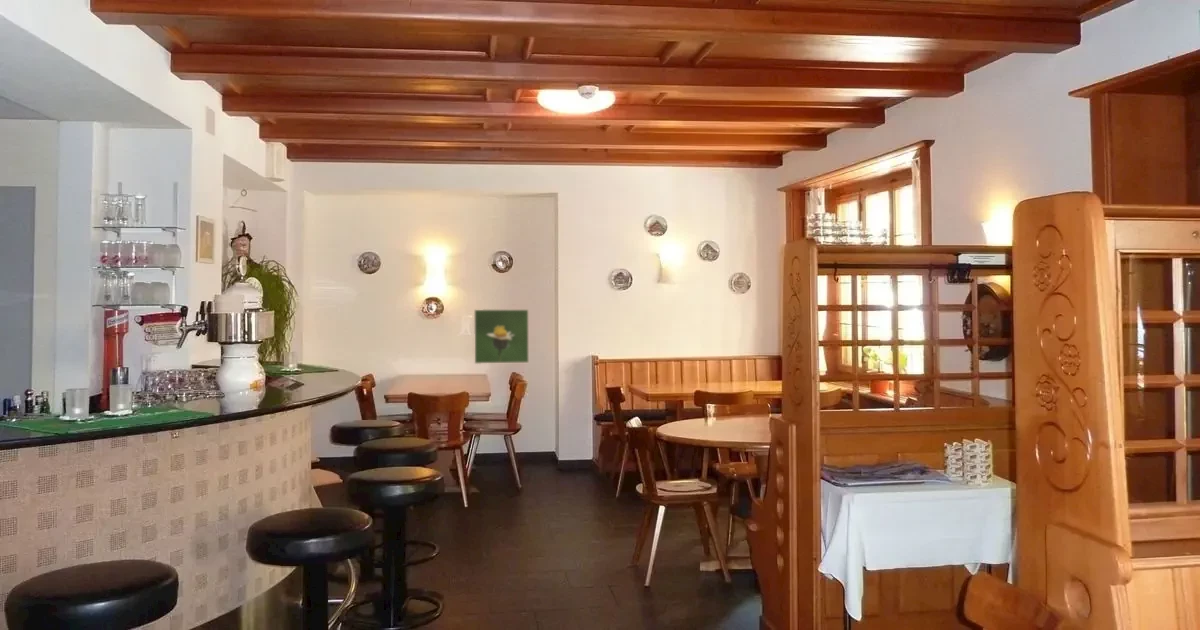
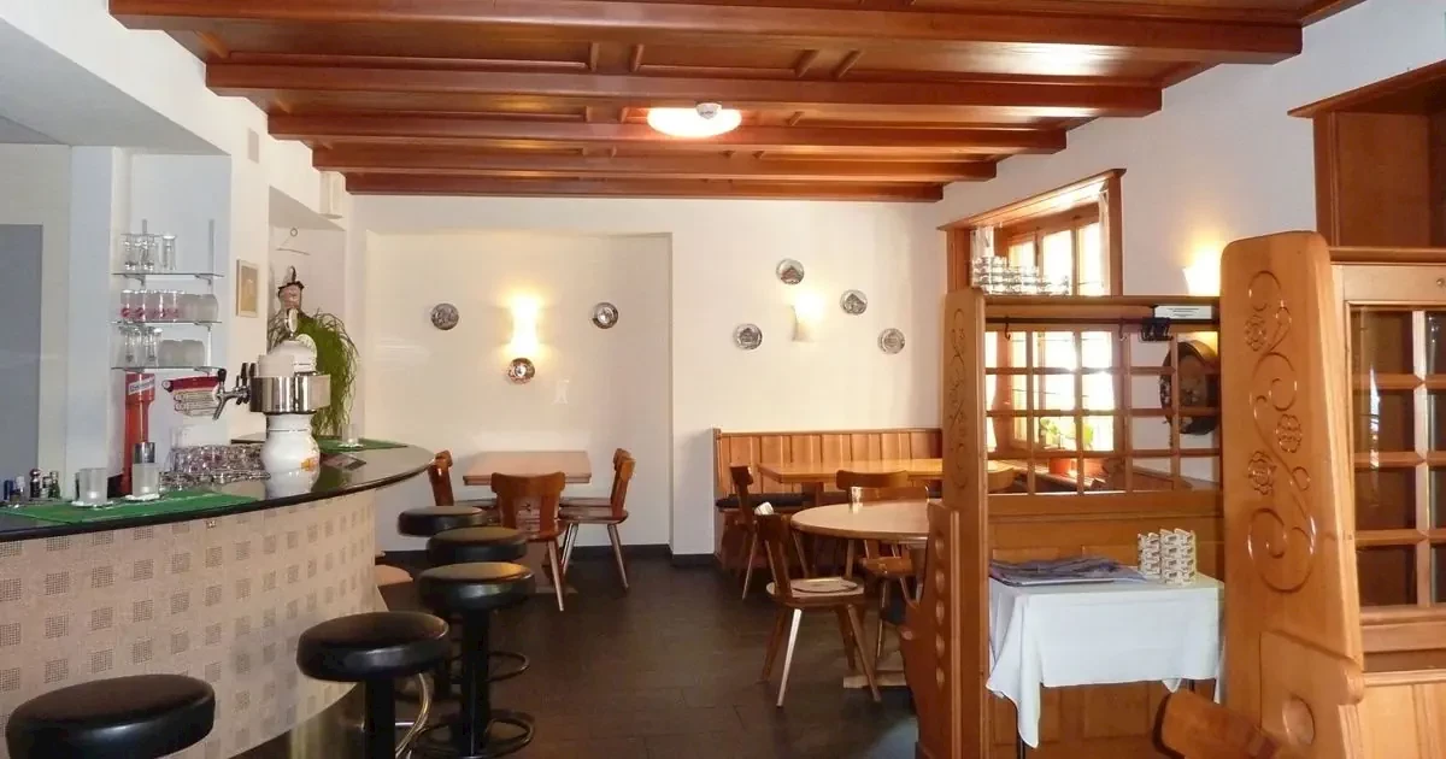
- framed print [473,308,530,365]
